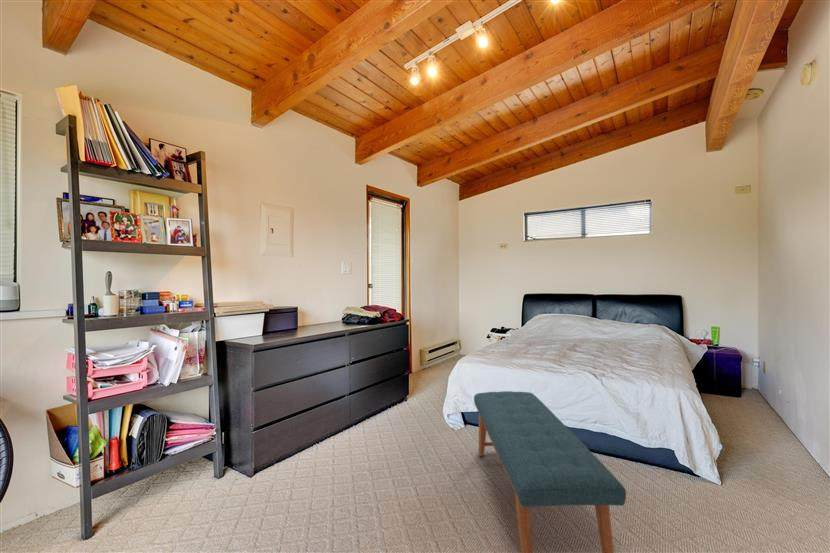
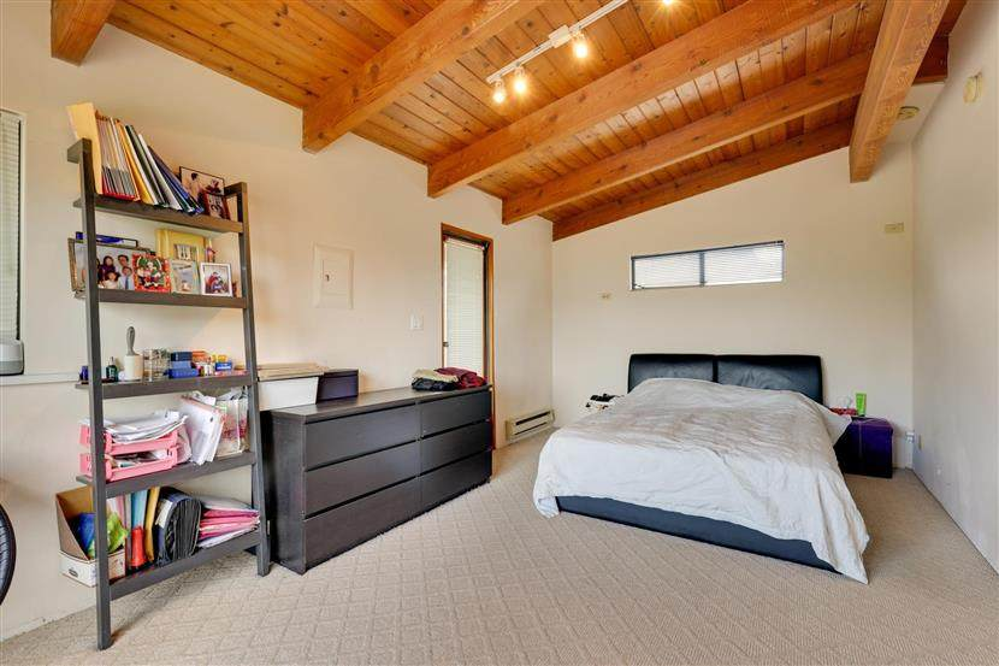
- bench [473,390,627,553]
